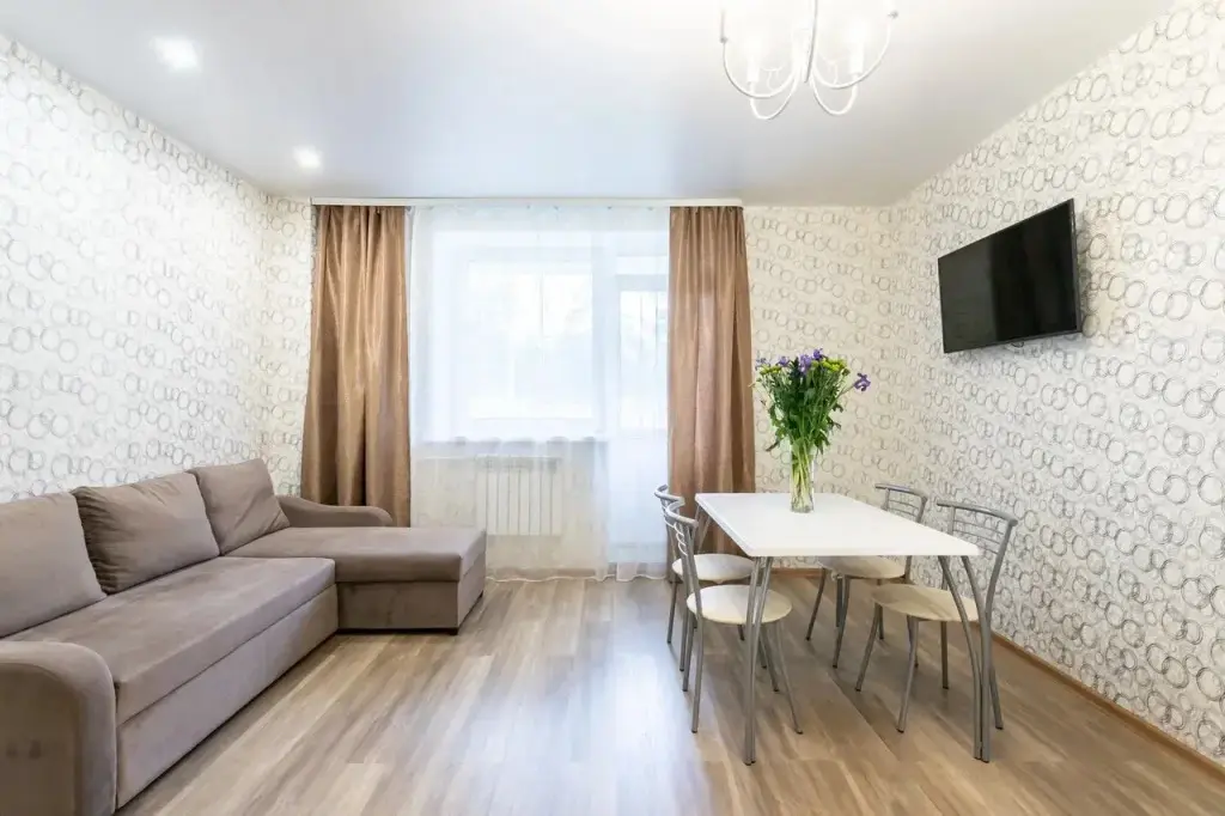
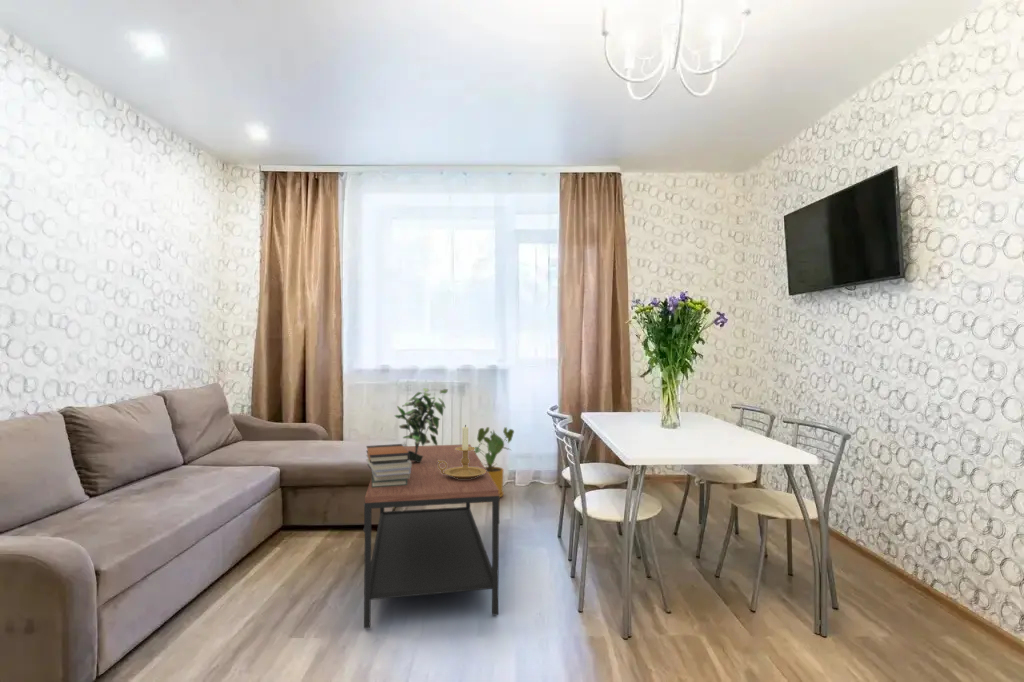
+ coffee table [363,443,501,629]
+ house plant [473,426,515,498]
+ book stack [365,443,411,487]
+ candle holder [438,424,486,479]
+ potted plant [394,387,449,462]
